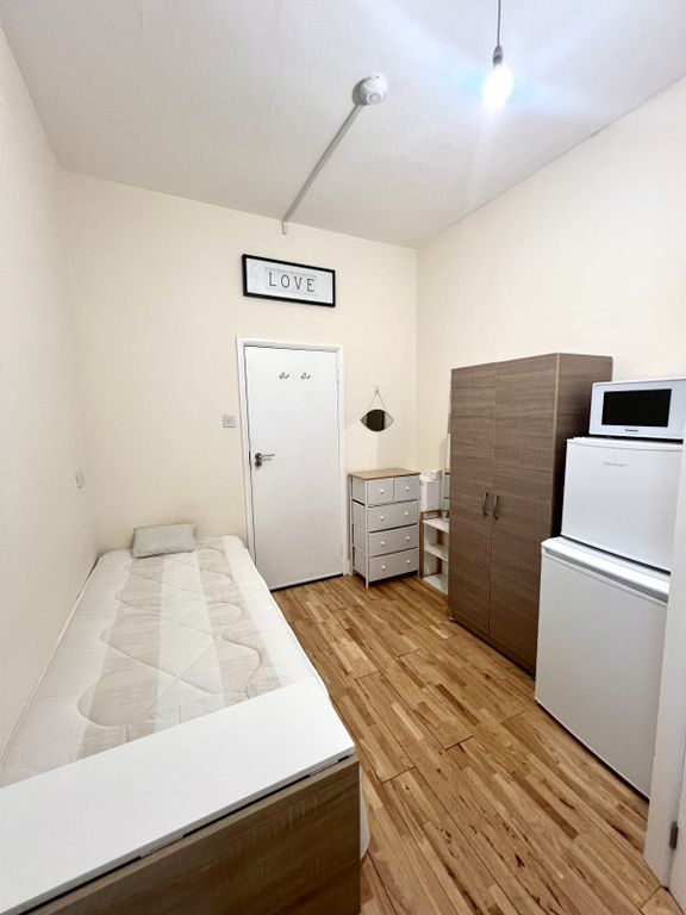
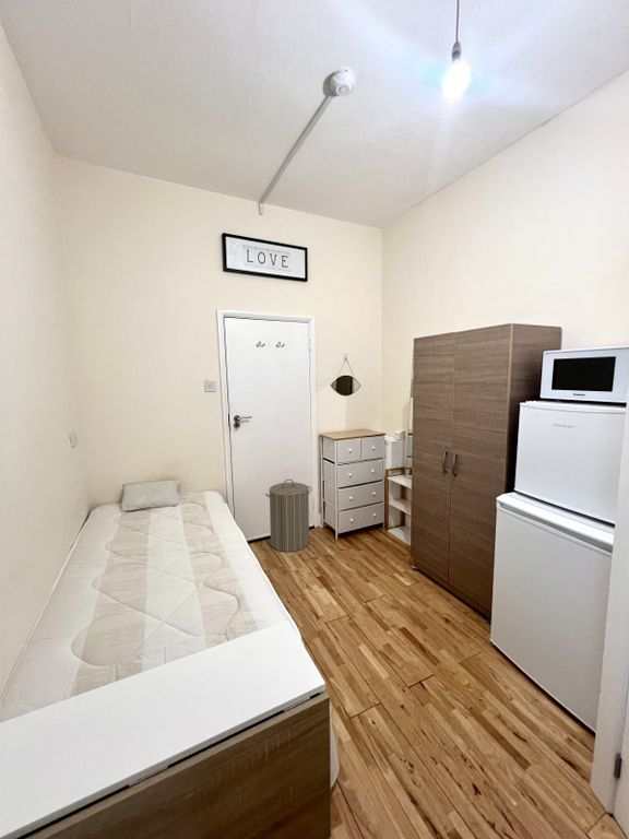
+ laundry hamper [264,478,312,553]
